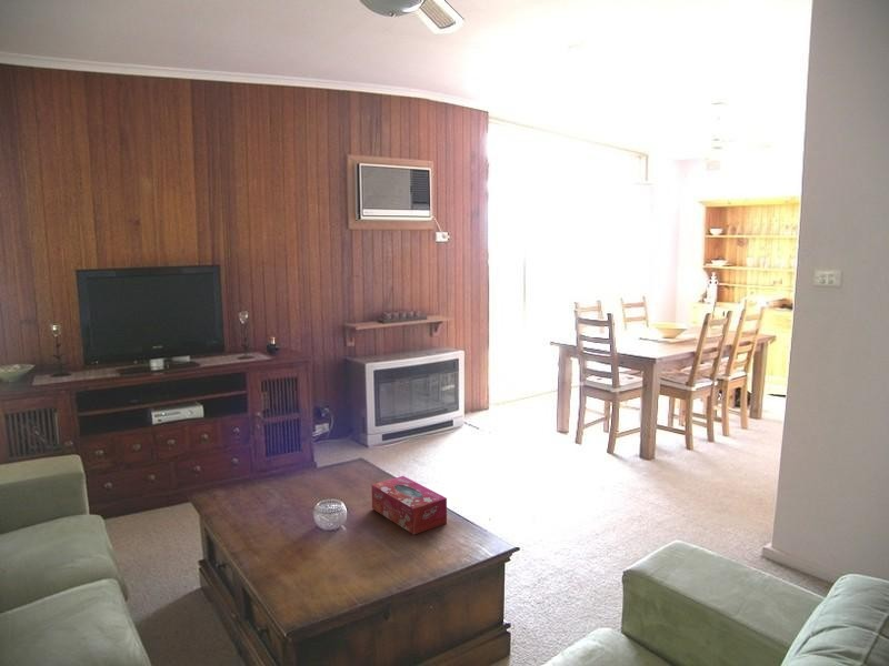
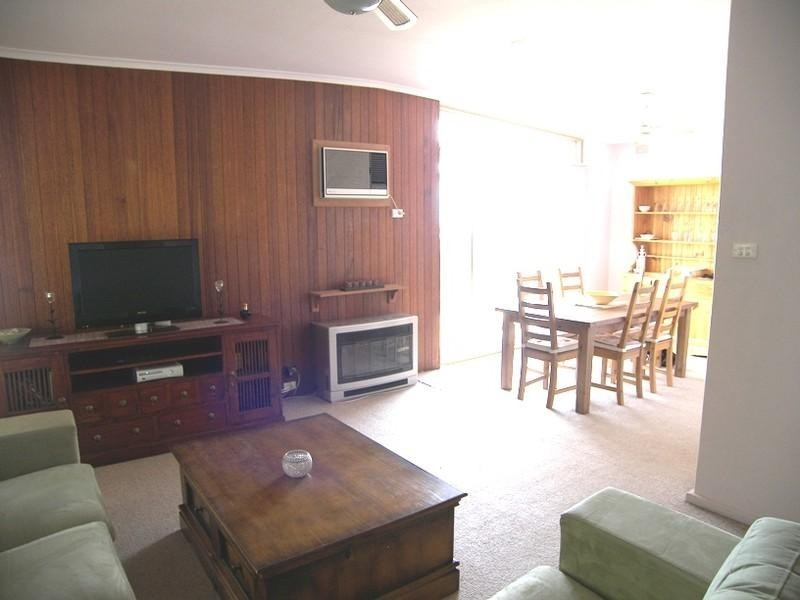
- tissue box [370,475,448,536]
